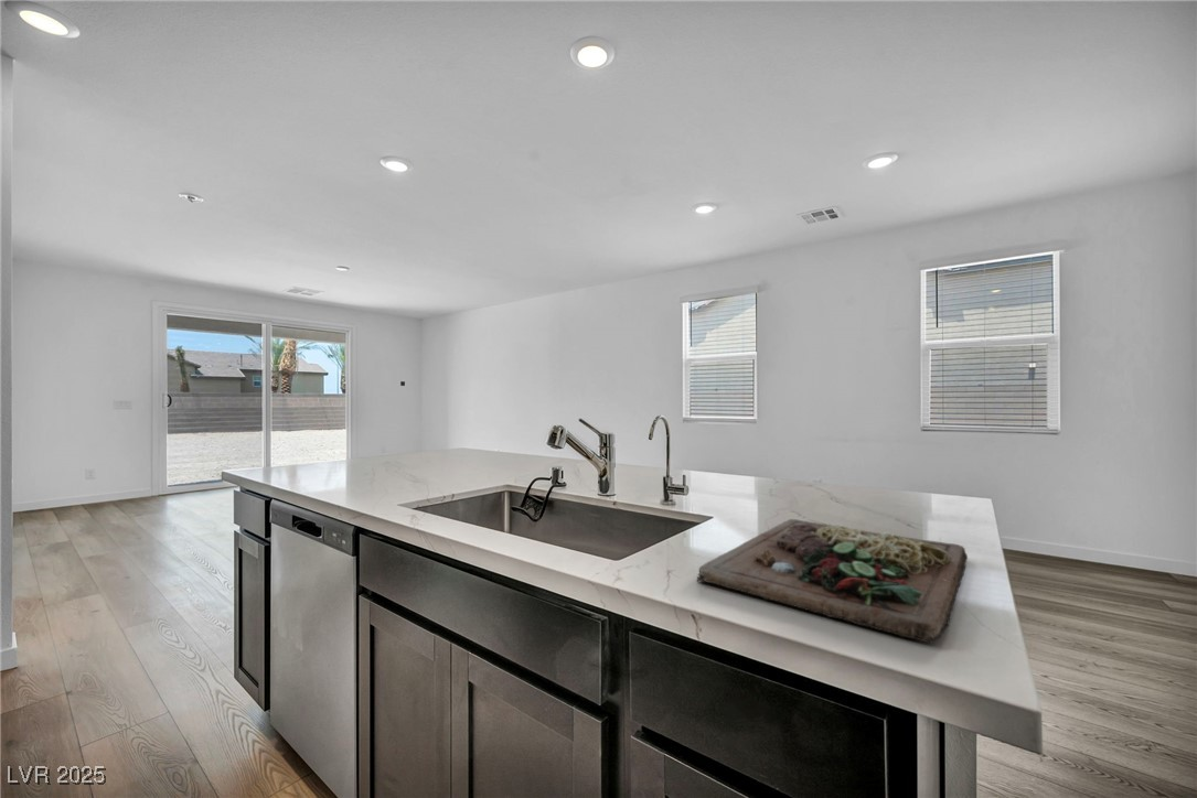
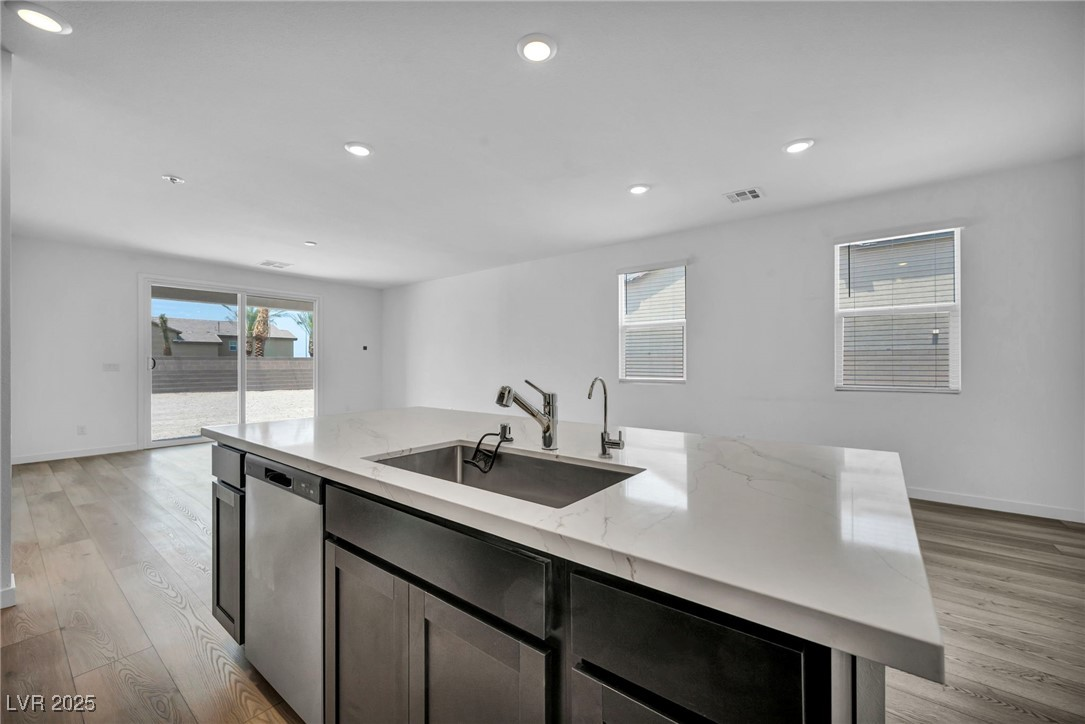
- cutting board [696,518,969,645]
